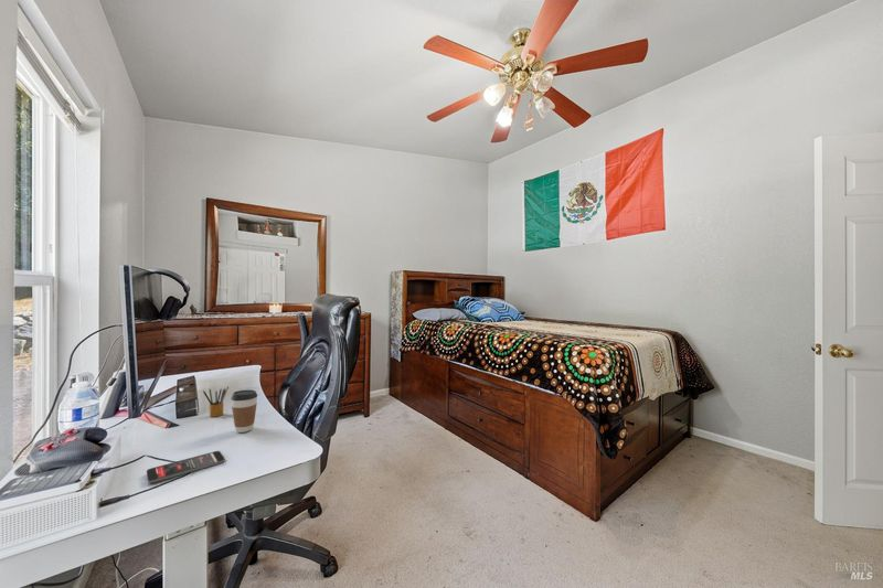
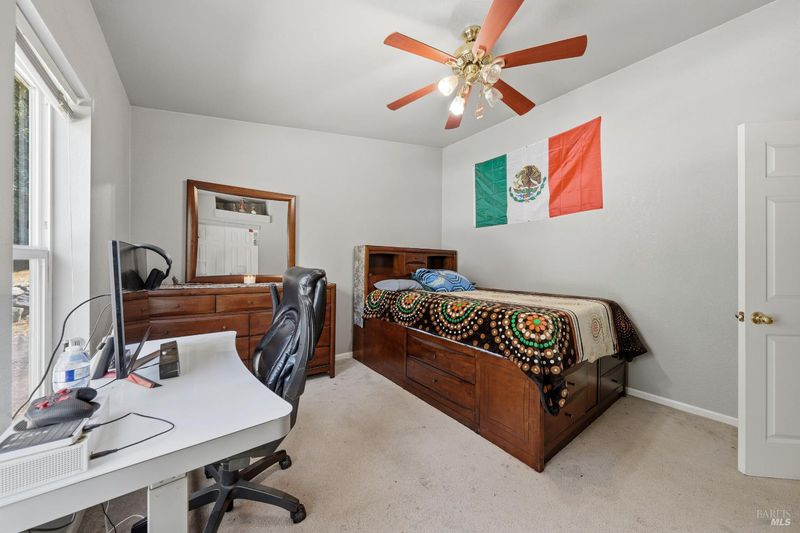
- coffee cup [230,389,259,434]
- pencil box [202,386,230,418]
- smartphone [146,450,226,484]
